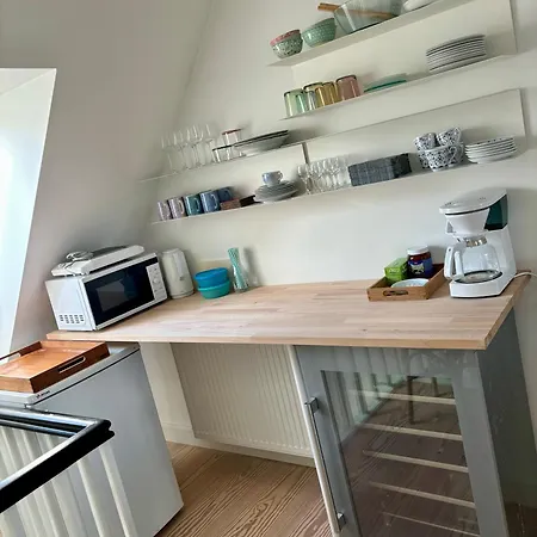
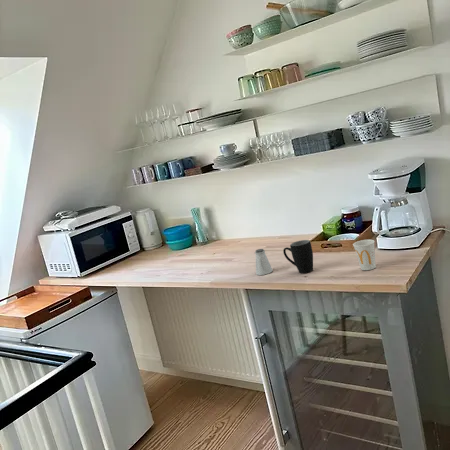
+ cup [352,239,377,271]
+ mug [282,239,314,274]
+ saltshaker [254,248,274,276]
